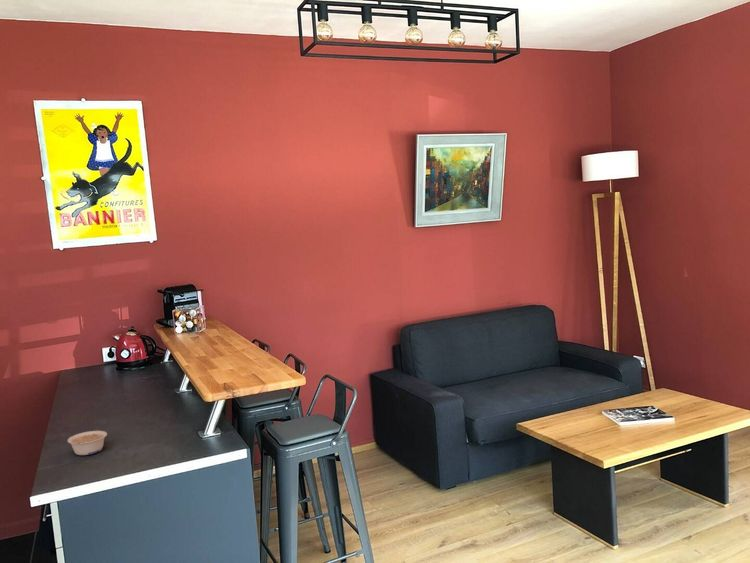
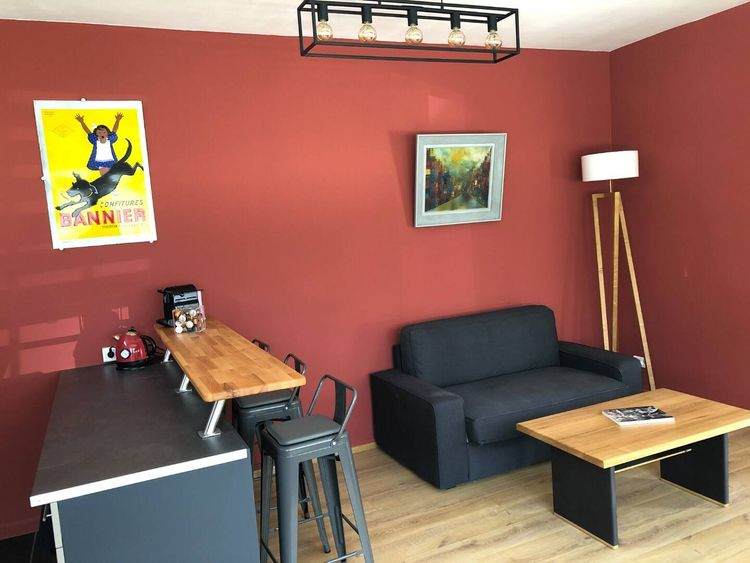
- legume [66,430,108,456]
